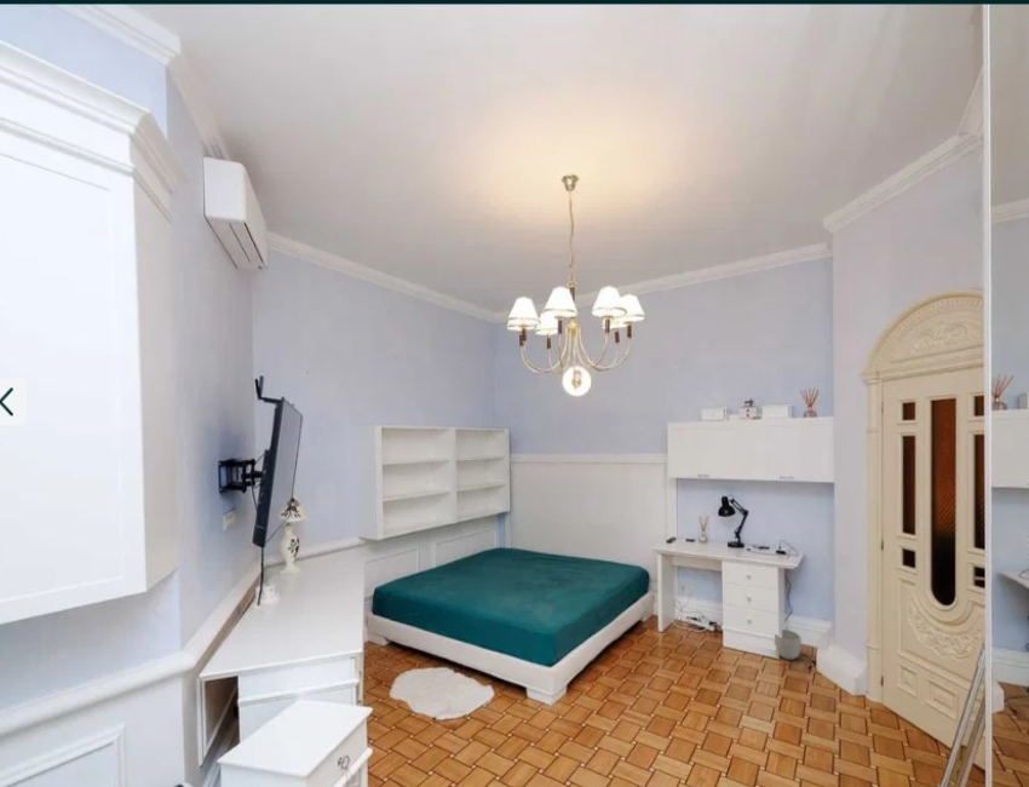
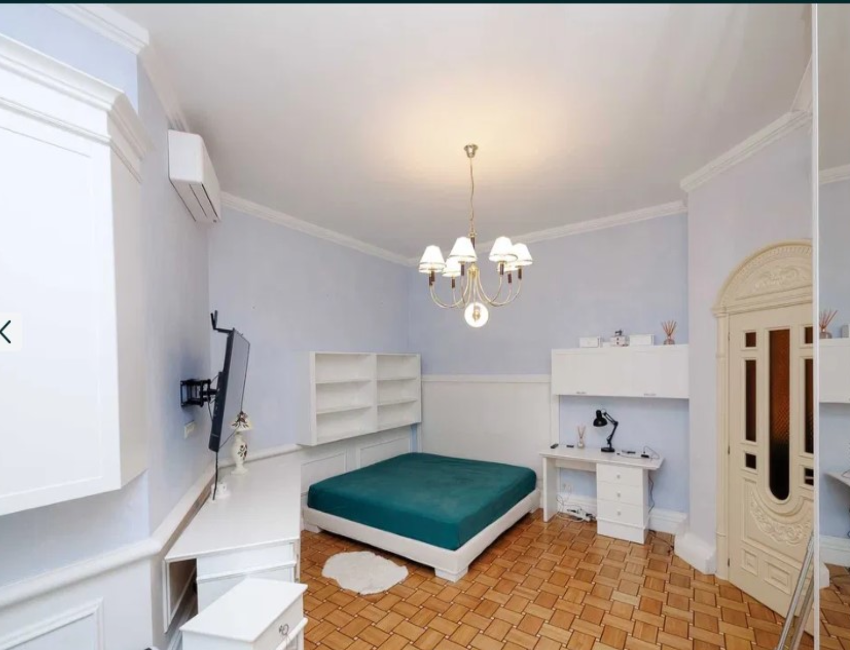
- planter [774,628,803,661]
